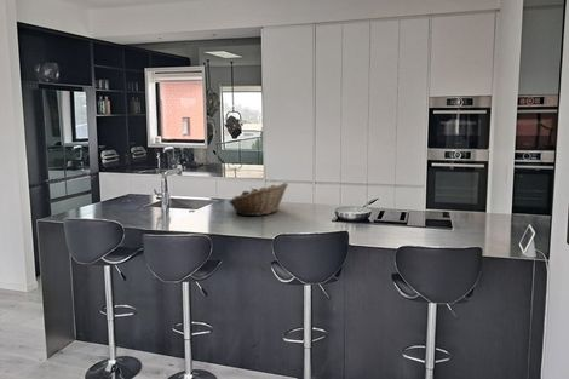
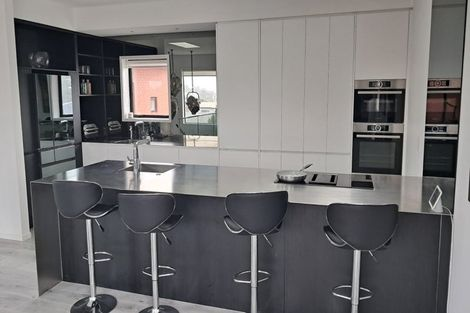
- fruit basket [228,182,289,217]
